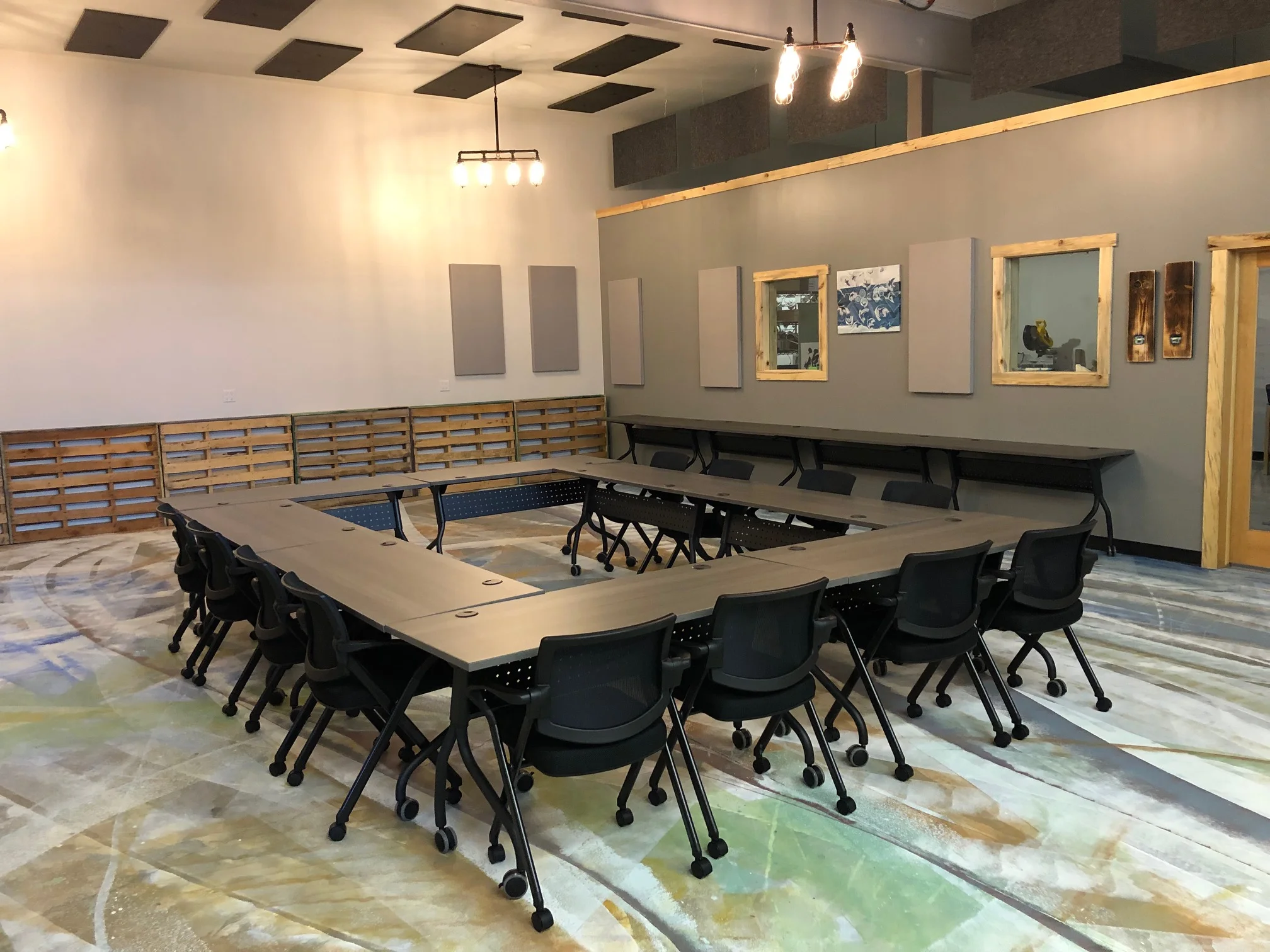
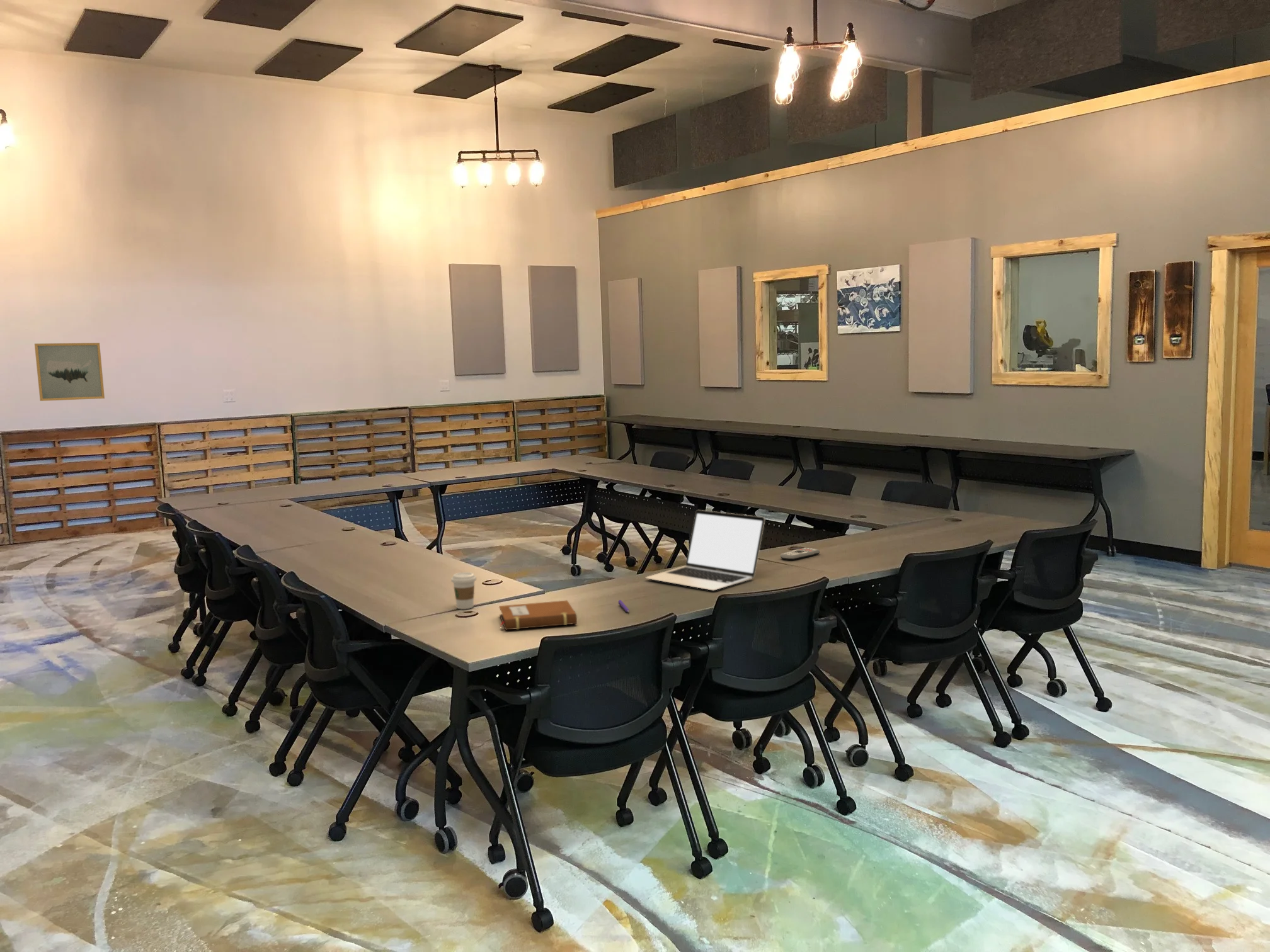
+ remote control [779,547,820,560]
+ laptop [645,509,765,591]
+ notebook [498,599,578,631]
+ wall art [34,343,105,402]
+ pen [618,599,629,613]
+ coffee cup [450,572,477,609]
